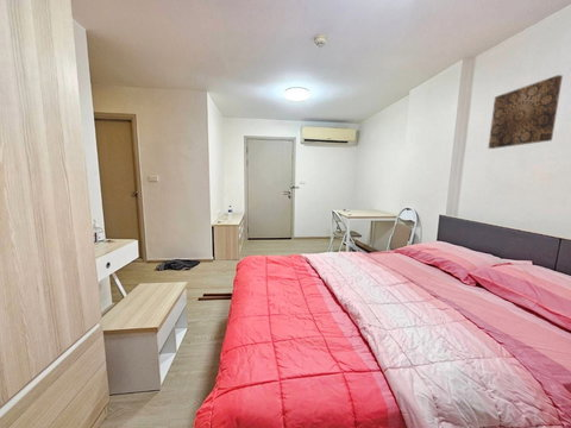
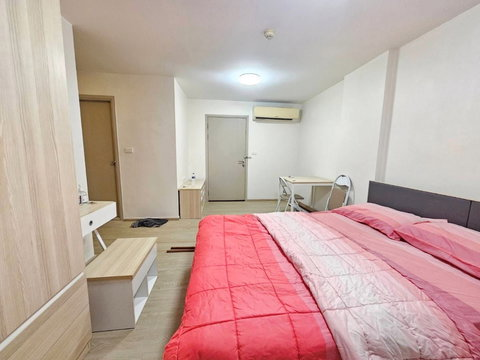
- wall art [488,74,564,150]
